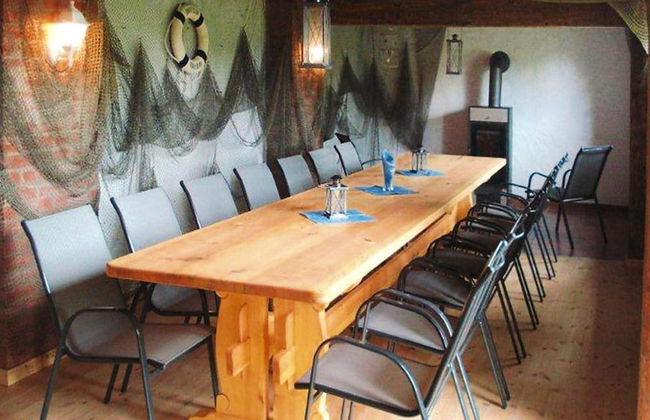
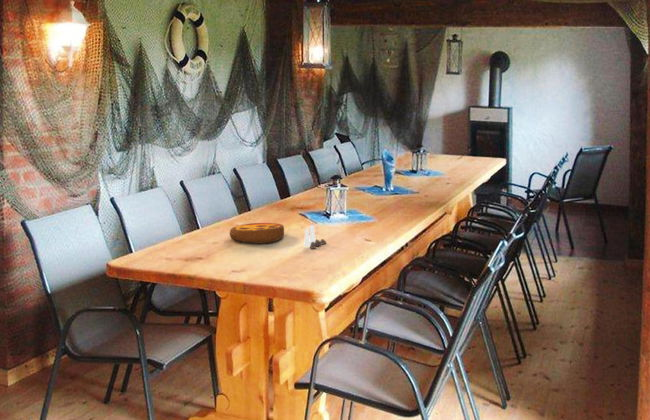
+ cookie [229,222,285,244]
+ salt and pepper shaker set [303,224,327,250]
